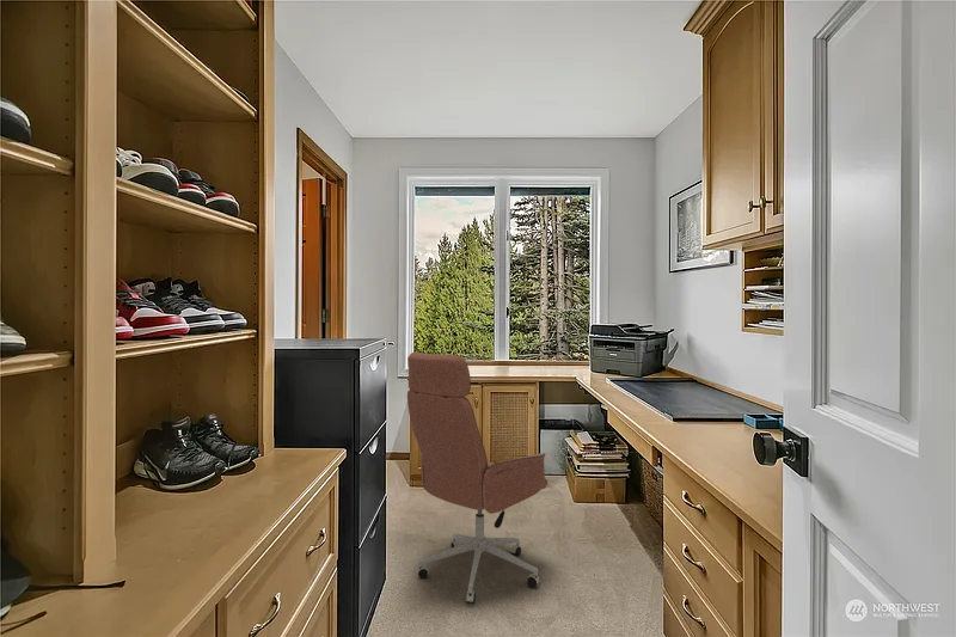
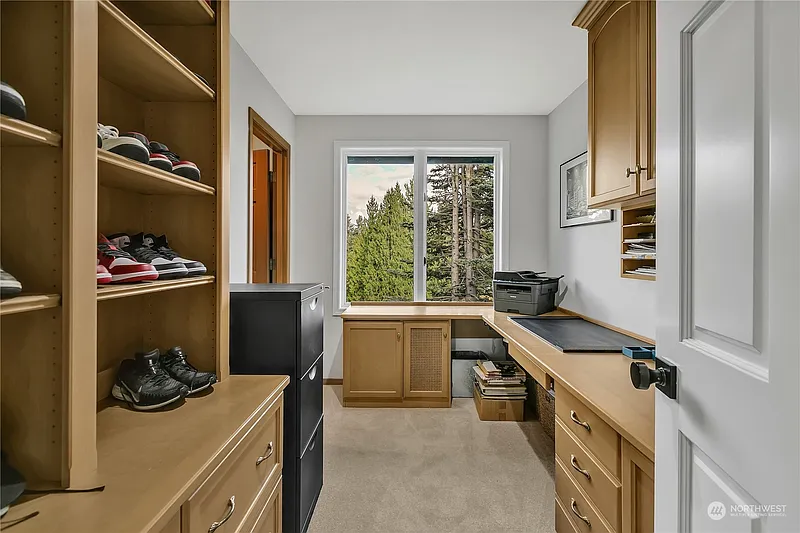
- office chair [406,351,549,605]
